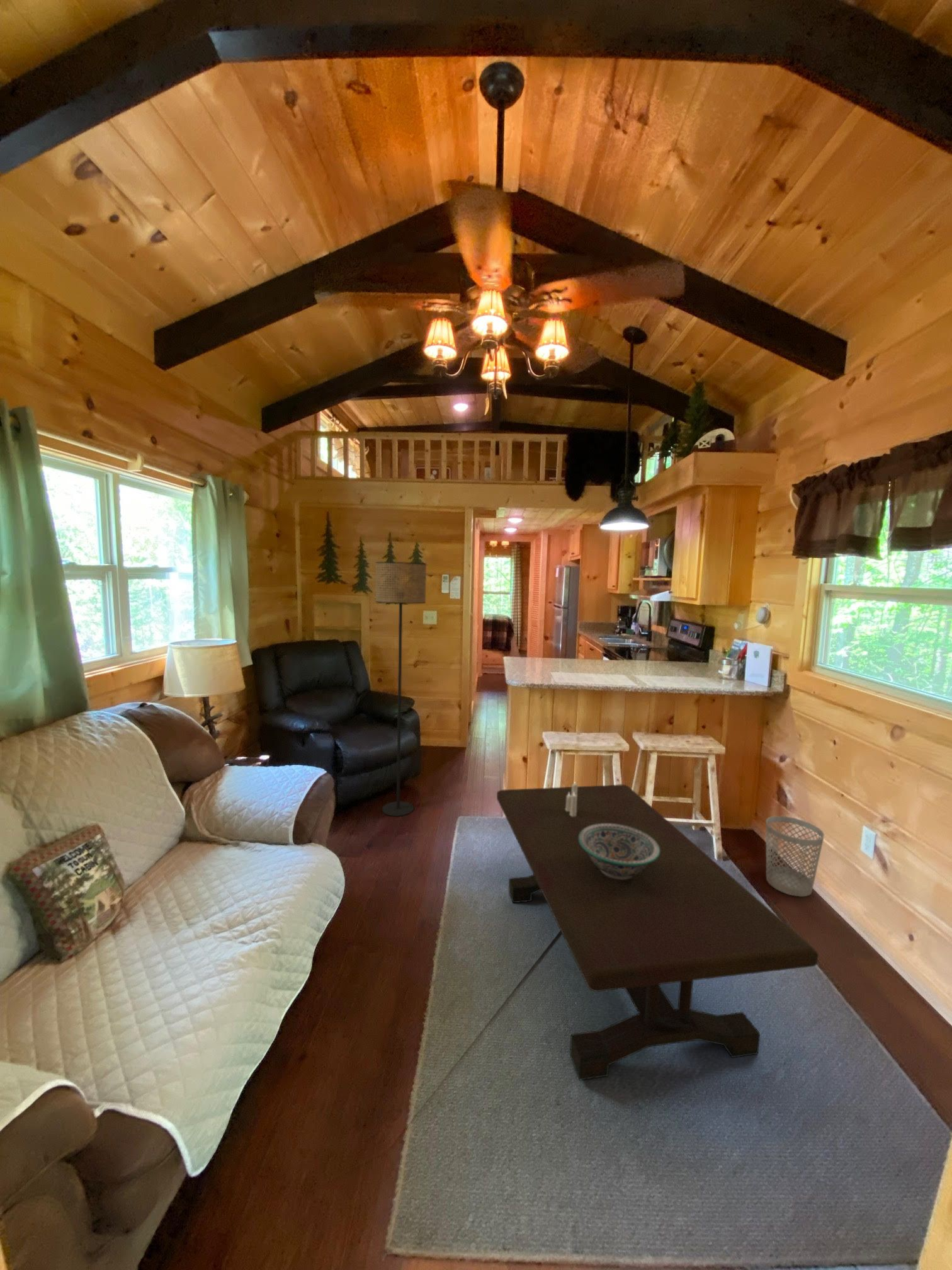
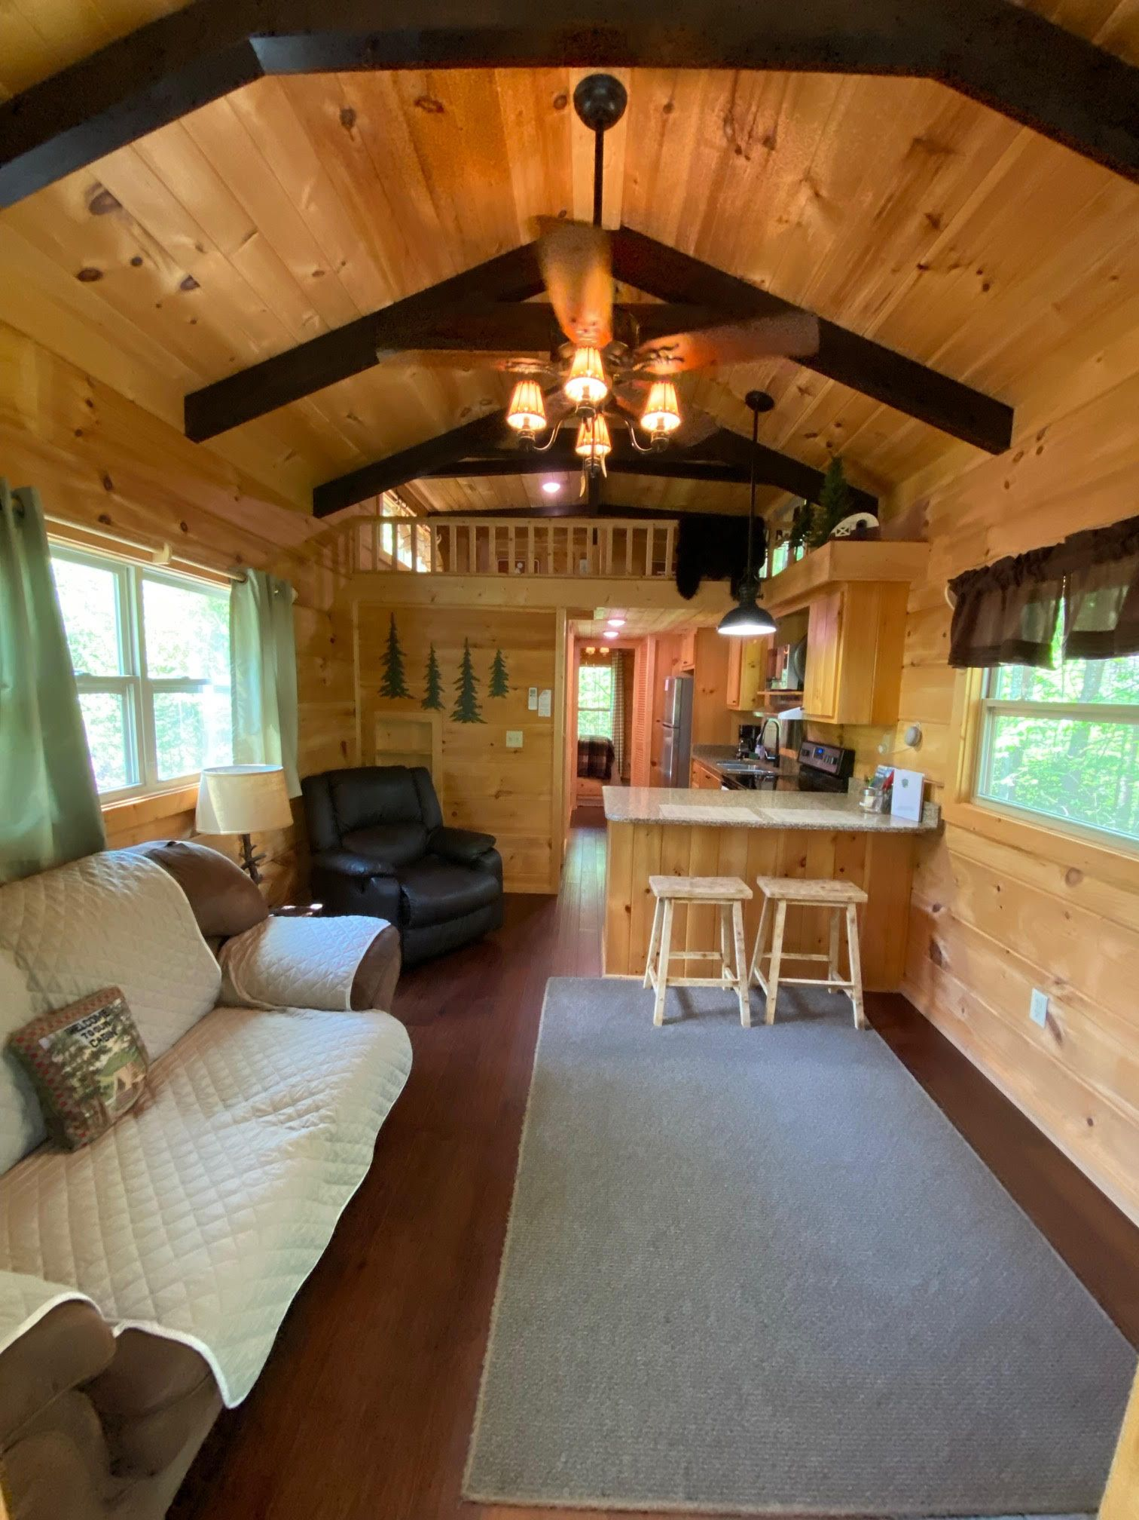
- decorative bowl [579,823,660,879]
- coffee table [496,784,819,1080]
- candle [565,782,578,816]
- wastebasket [766,815,825,897]
- floor lamp [375,561,427,817]
